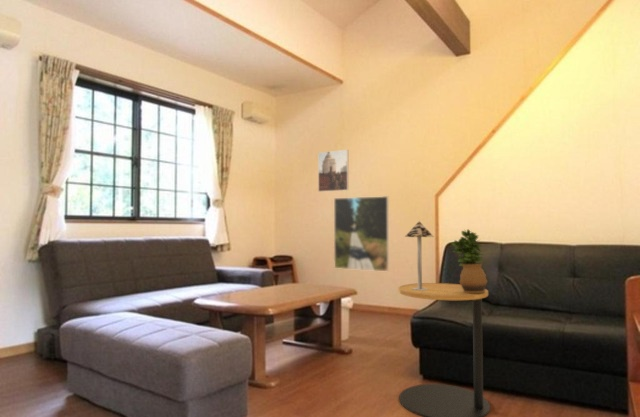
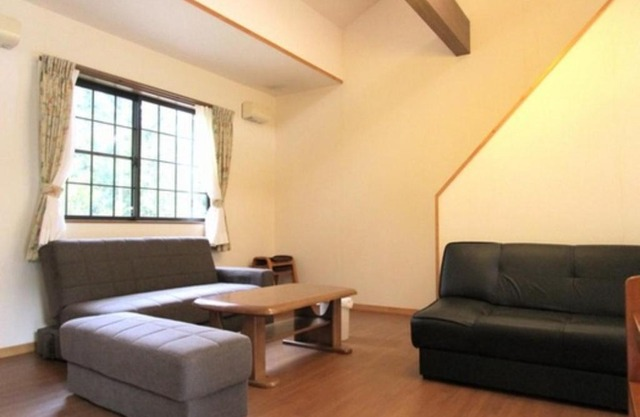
- side table [397,282,491,417]
- potted plant [451,229,488,293]
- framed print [317,149,350,193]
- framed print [333,195,390,272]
- table lamp [404,220,435,290]
